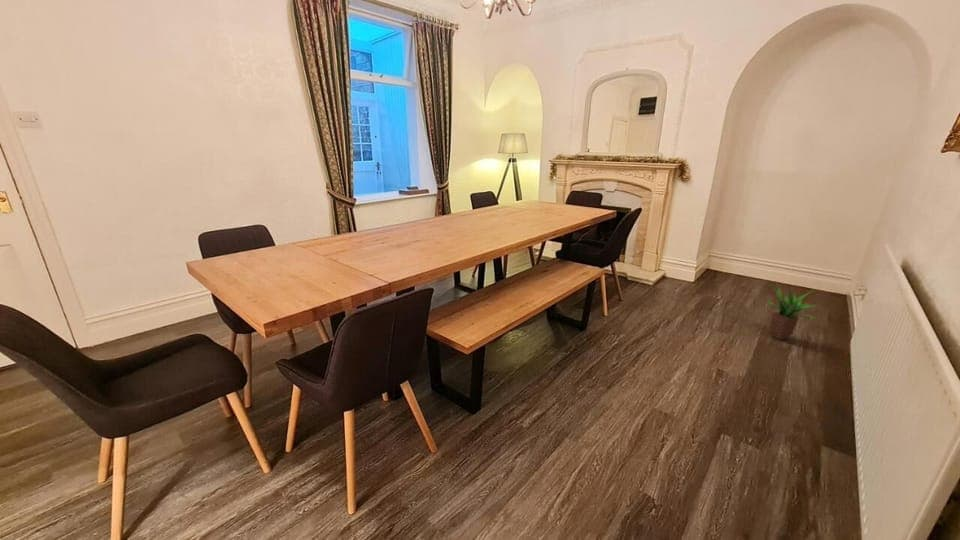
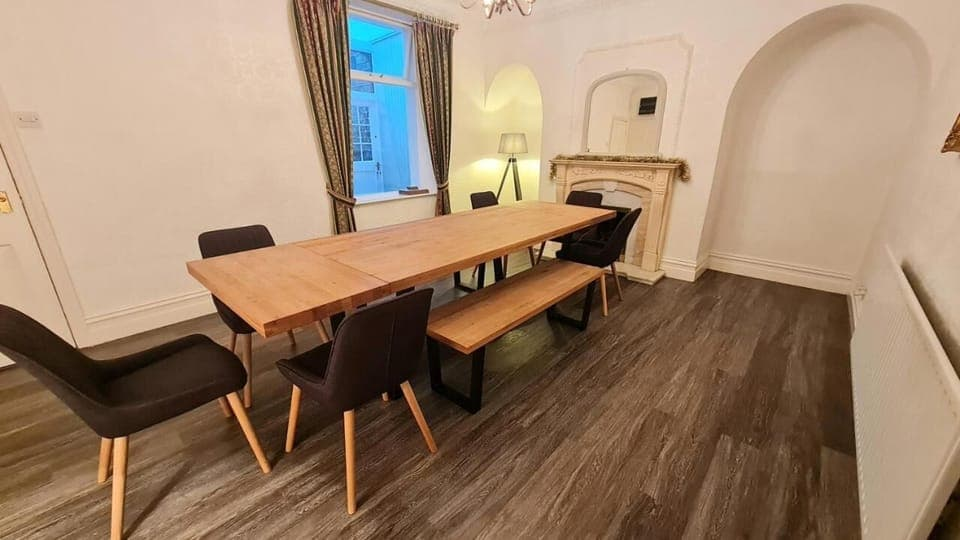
- potted plant [761,285,823,341]
